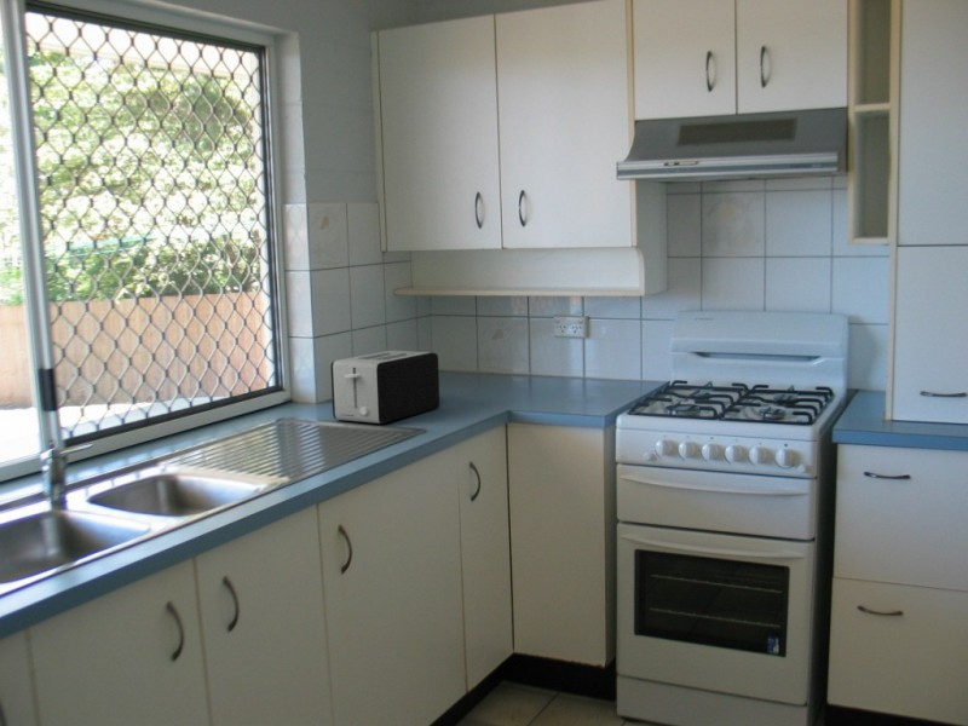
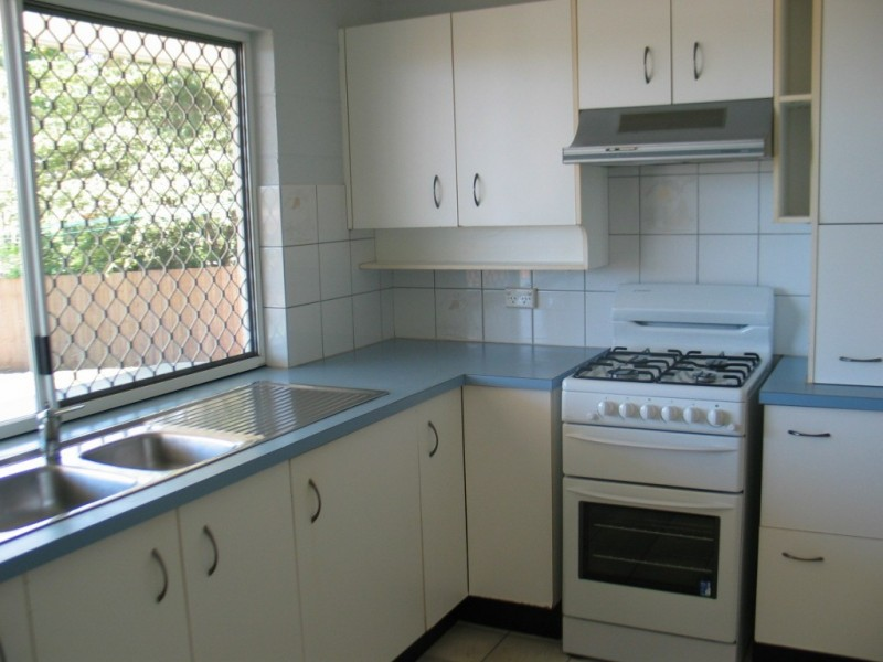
- toaster [329,350,440,425]
